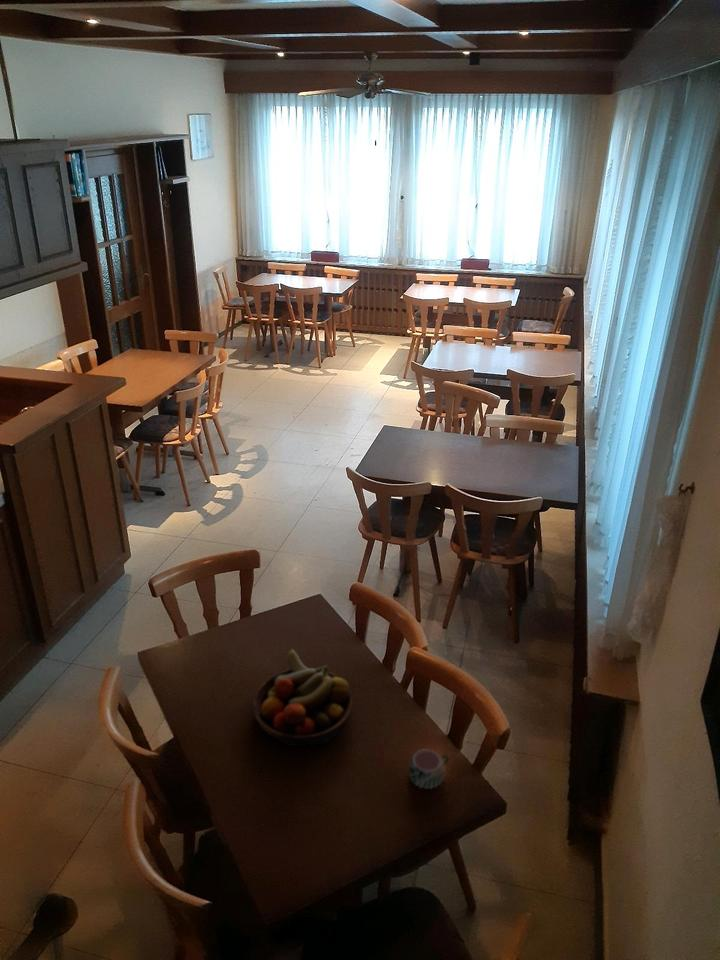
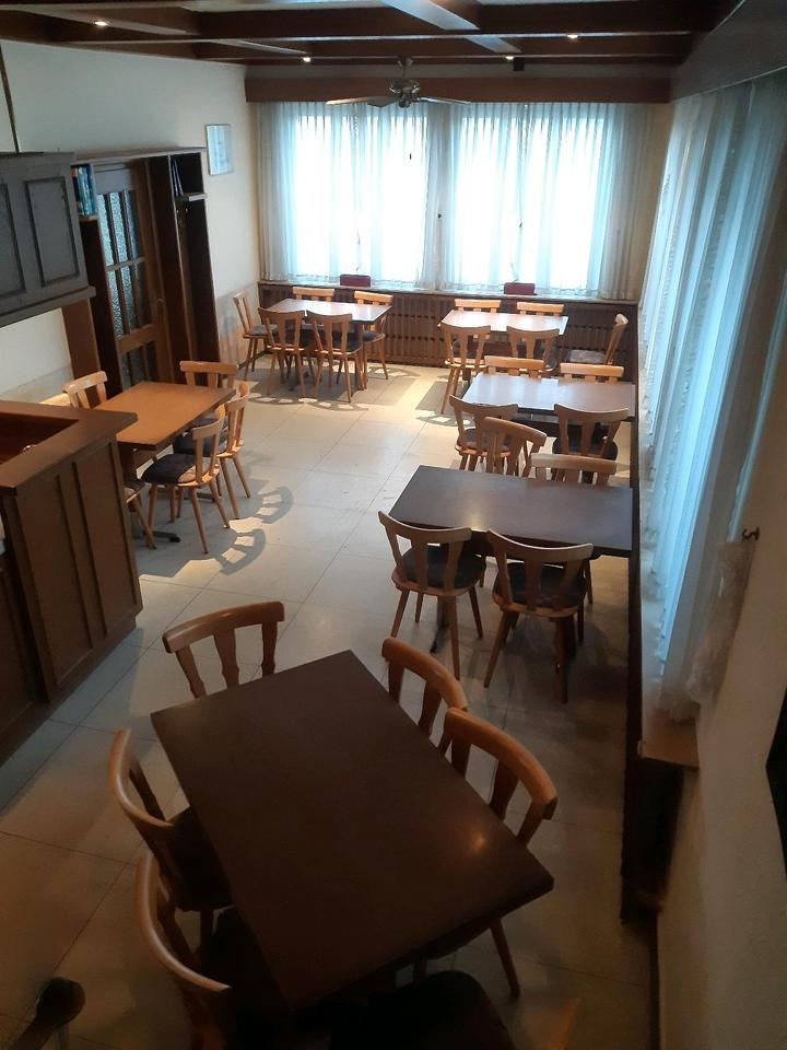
- mug [407,748,450,790]
- fruit bowl [252,648,354,747]
